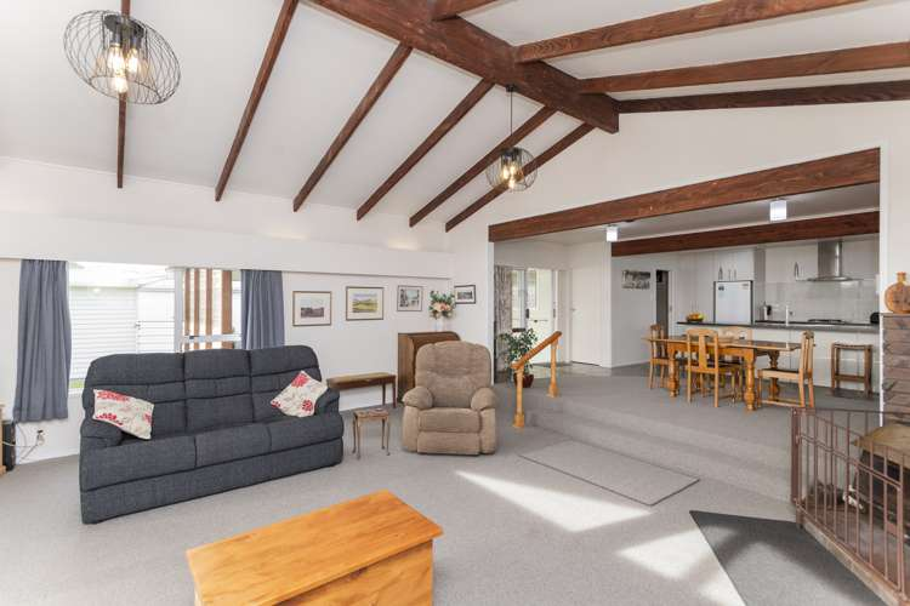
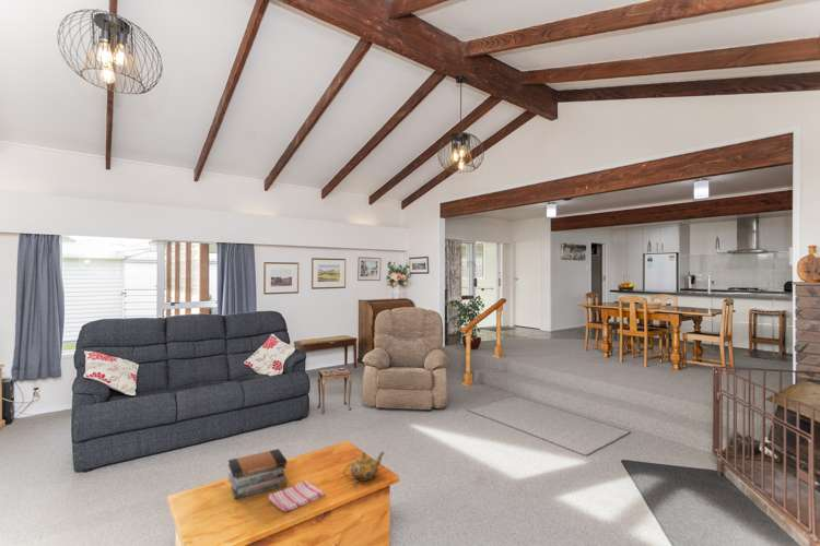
+ book stack [226,448,288,500]
+ dish towel [268,480,325,513]
+ teapot [342,451,385,483]
